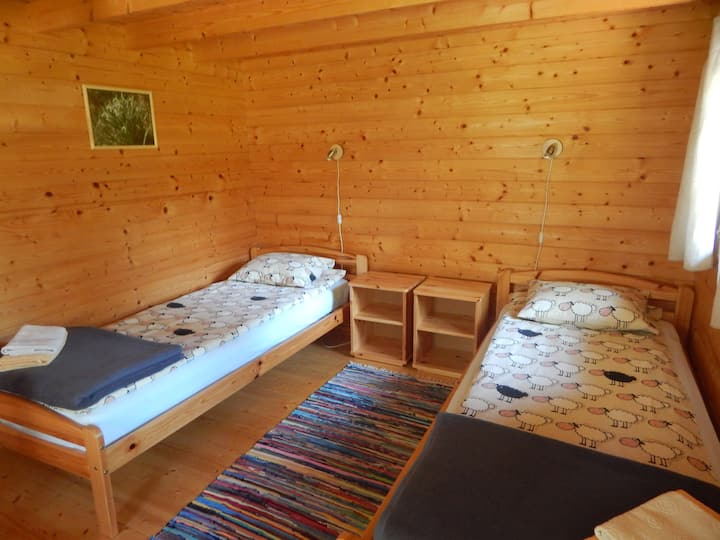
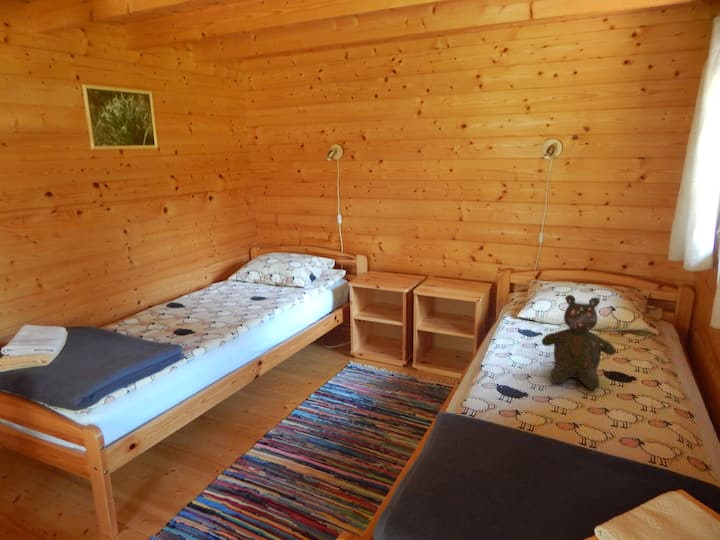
+ teddy bear [541,294,617,391]
